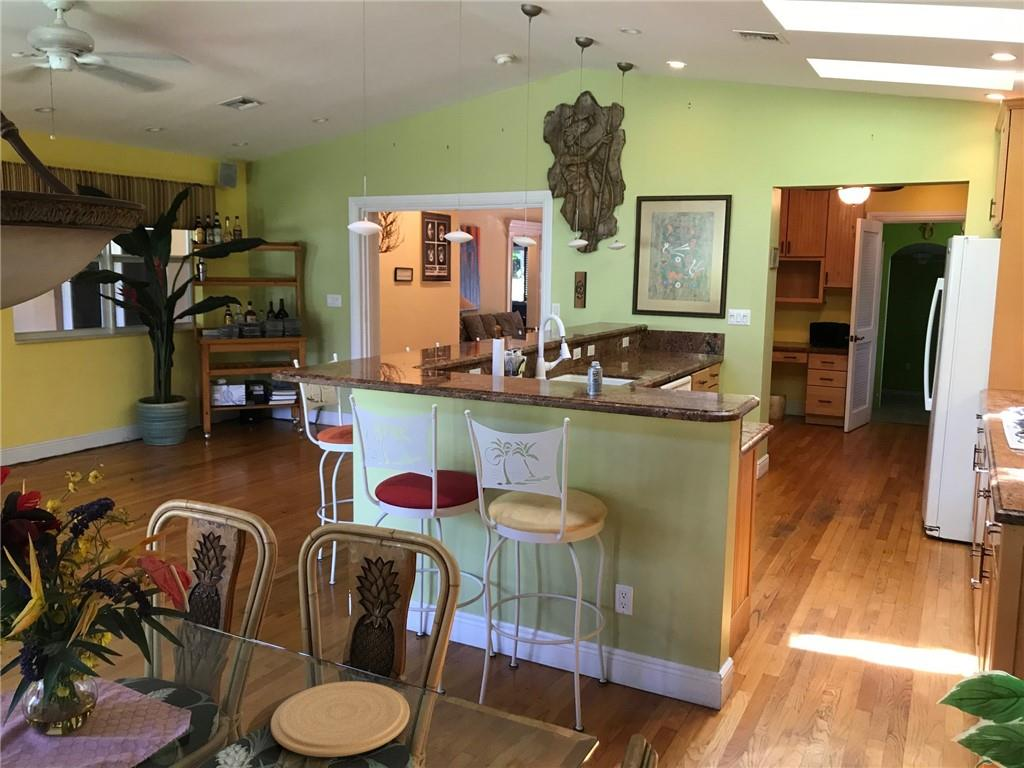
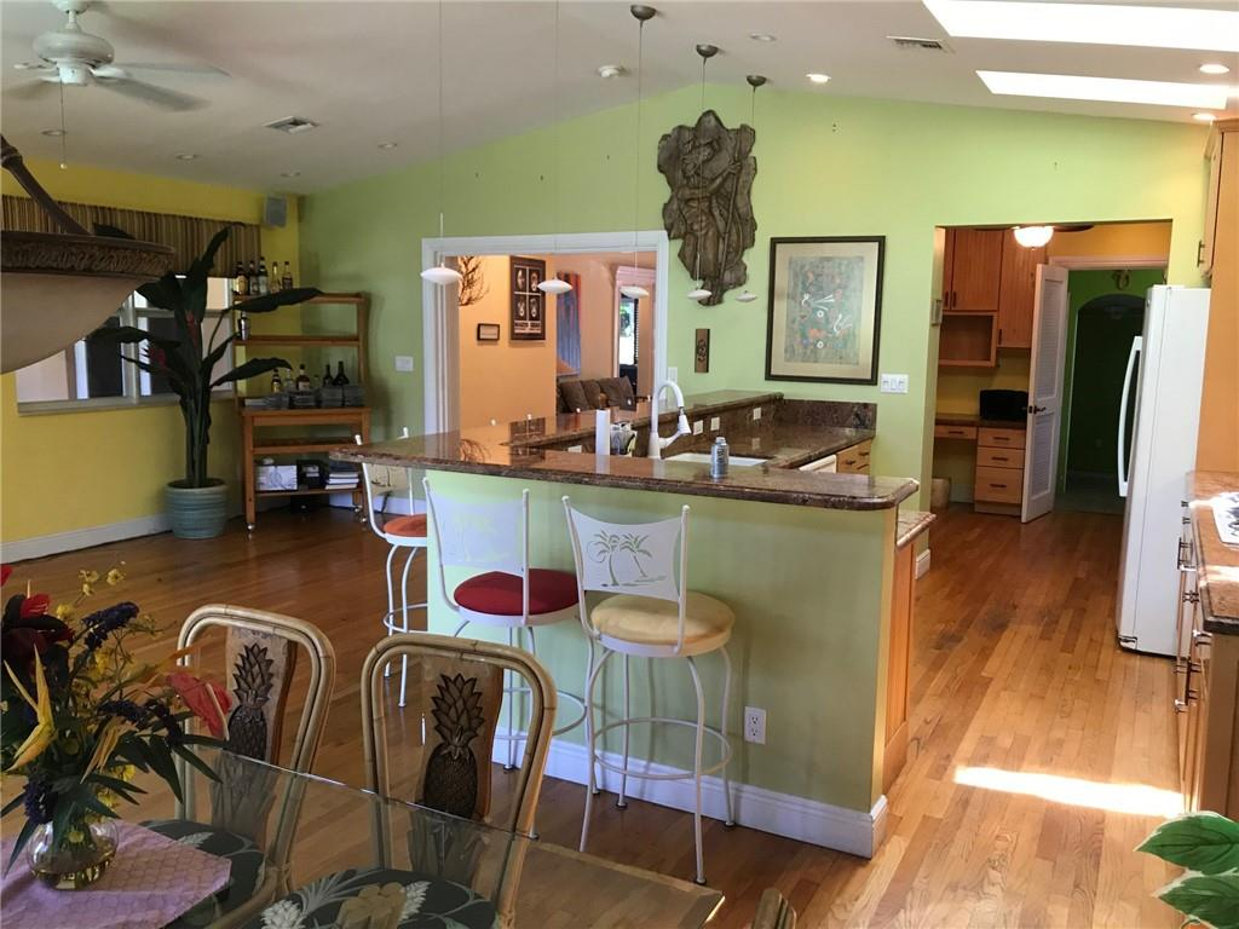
- plate [270,680,411,758]
